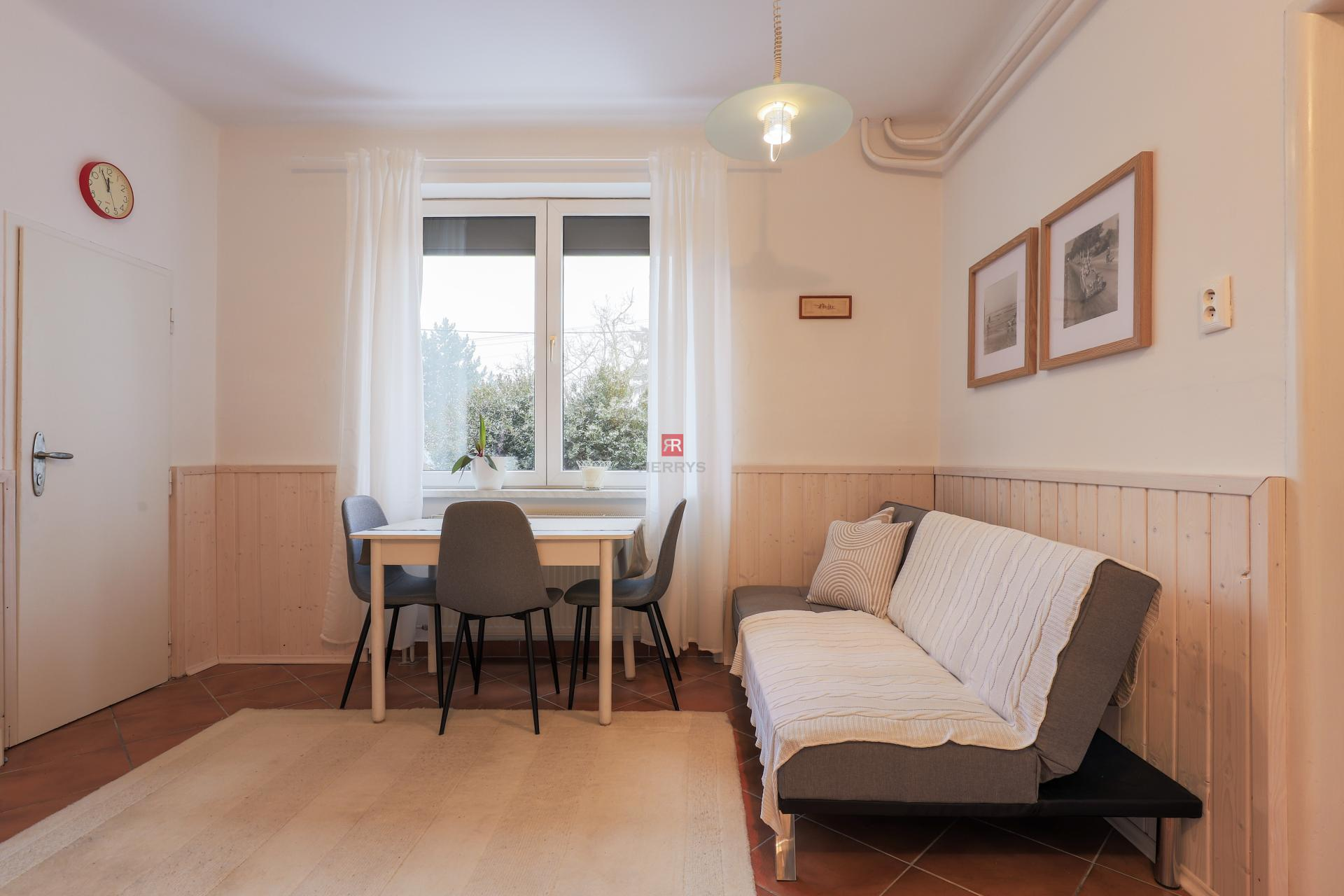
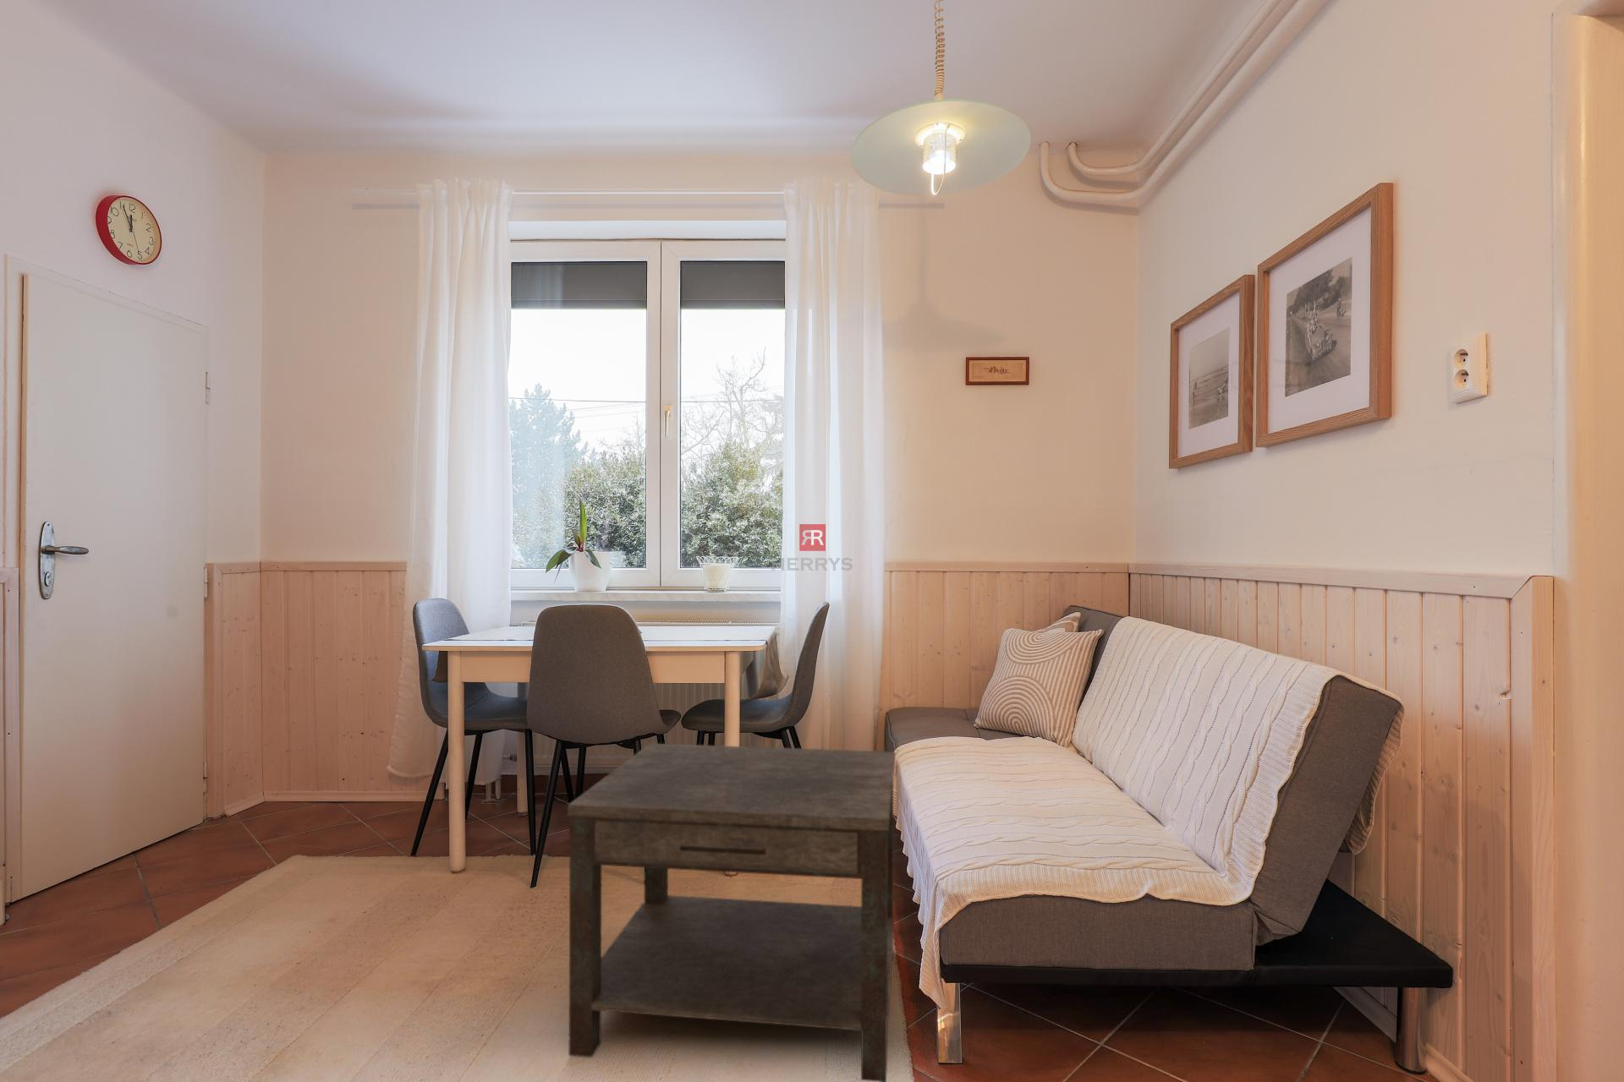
+ side table [567,743,895,1082]
